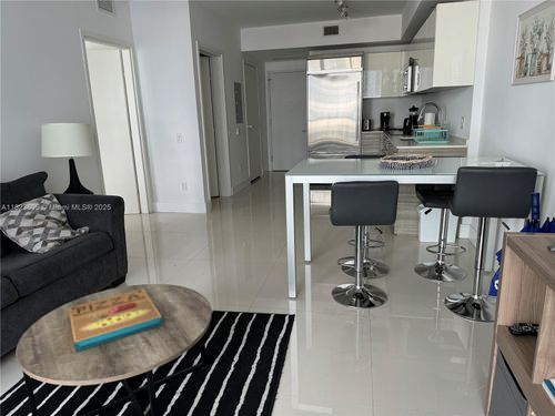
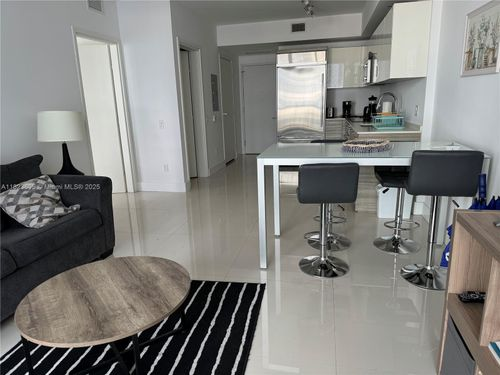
- pizza box [68,287,164,353]
